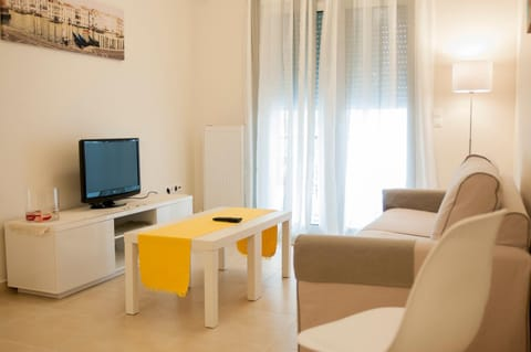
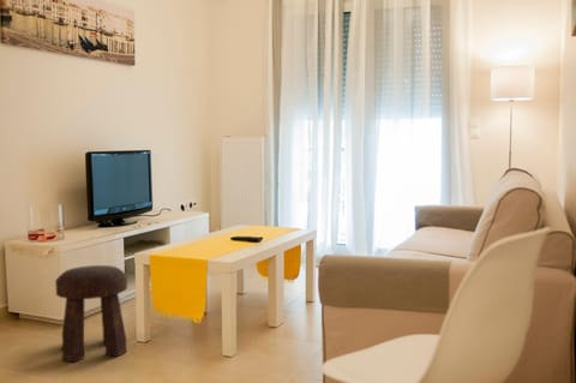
+ stool [54,264,128,364]
